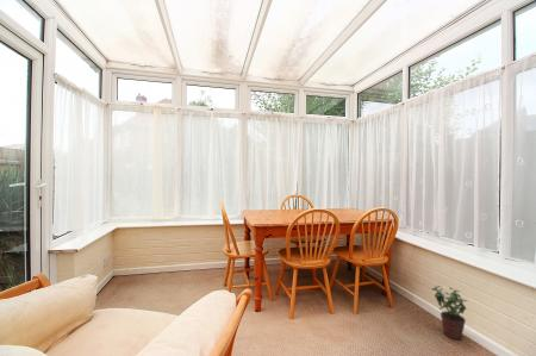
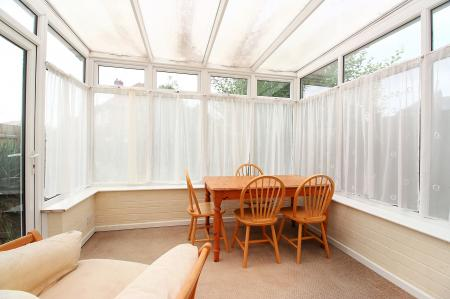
- potted plant [431,285,469,341]
